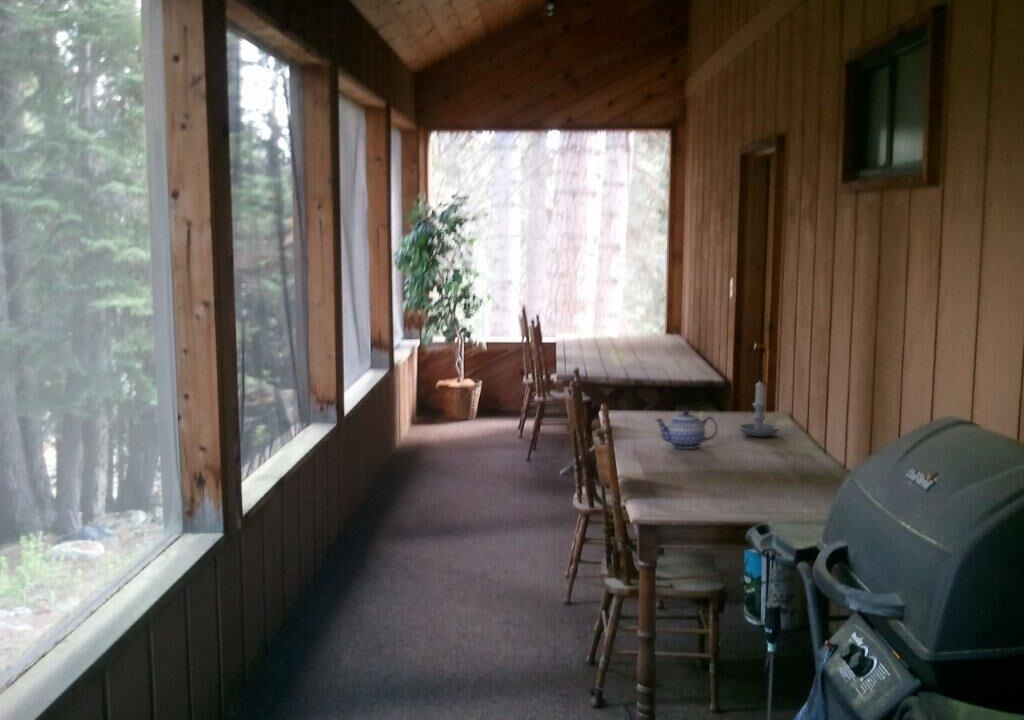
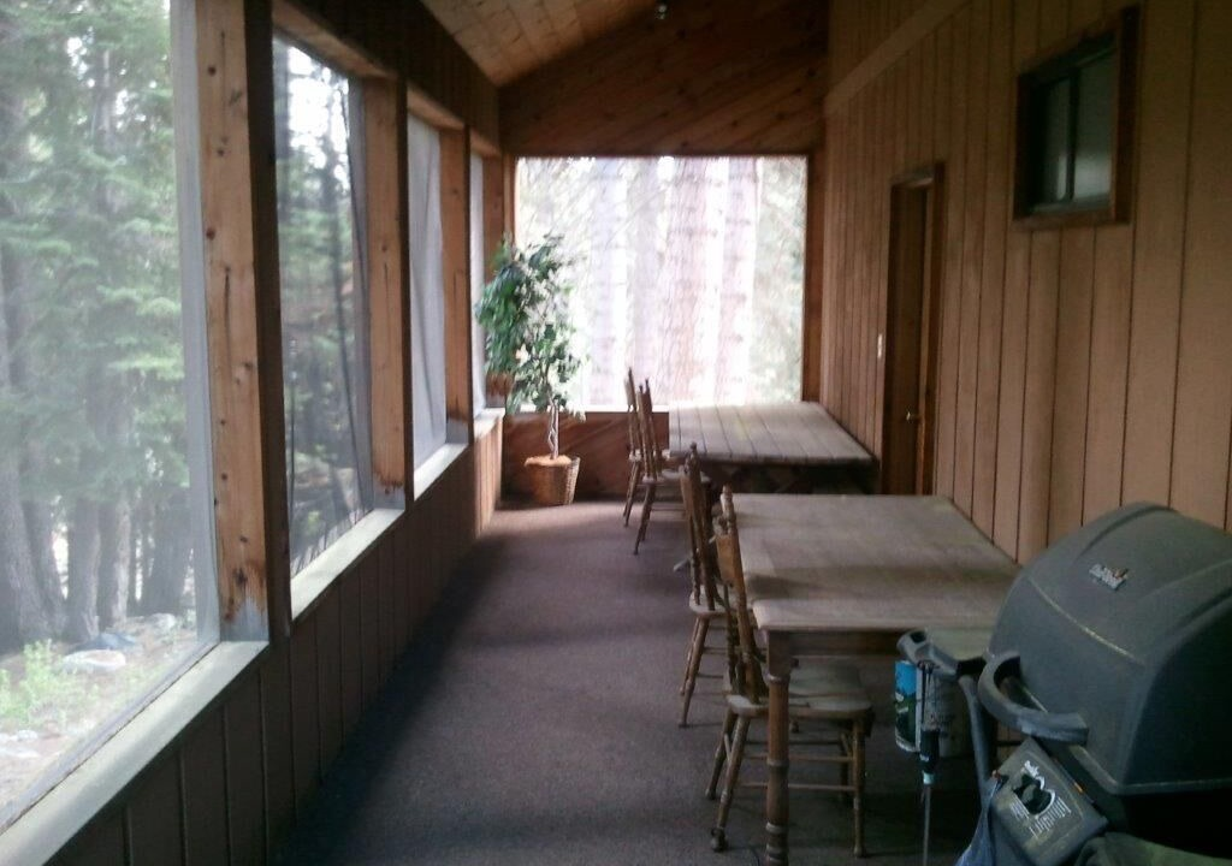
- candle [738,380,780,438]
- teapot [654,409,719,450]
